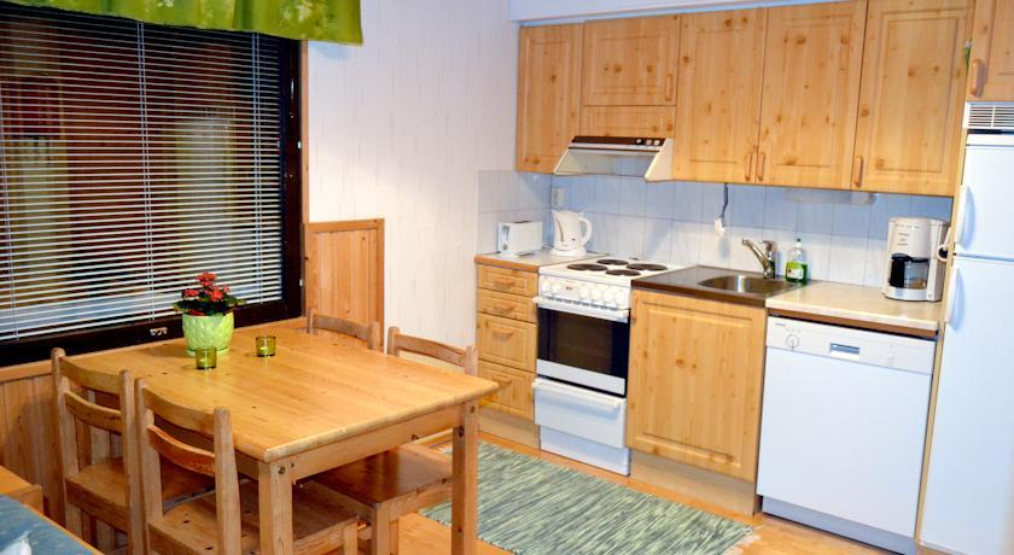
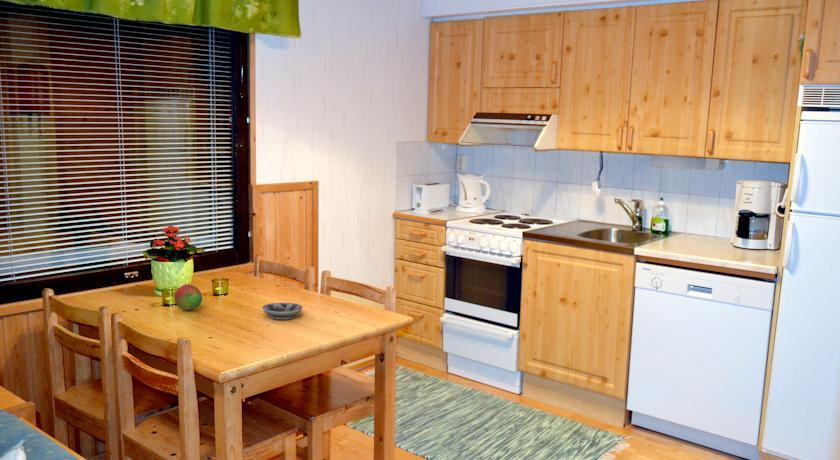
+ bowl [261,302,304,321]
+ fruit [173,283,203,311]
